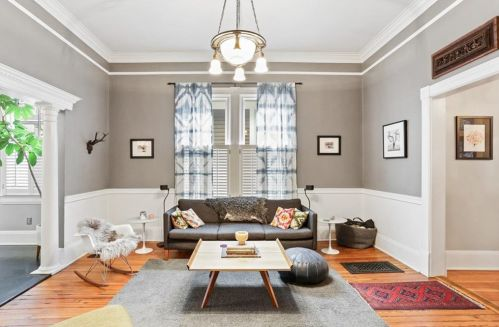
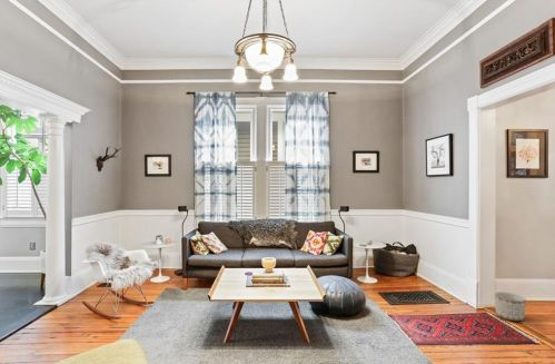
+ planter [494,291,527,322]
